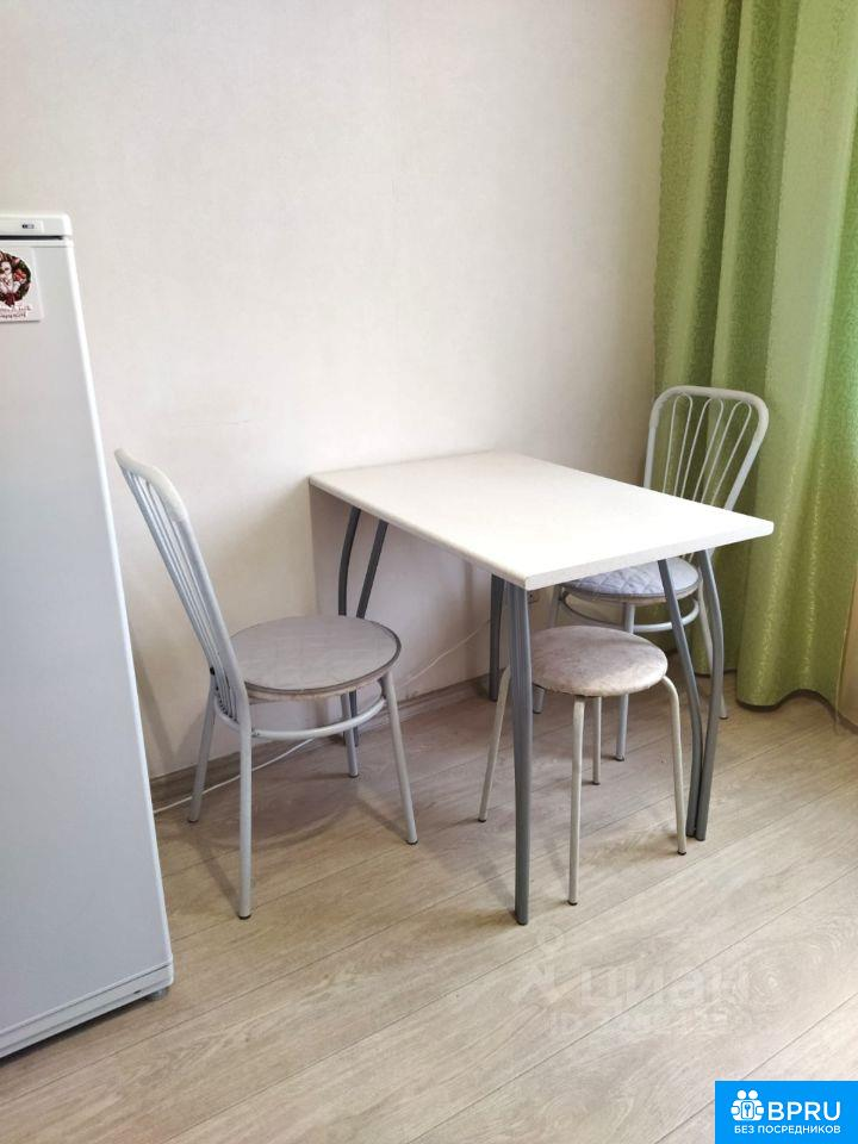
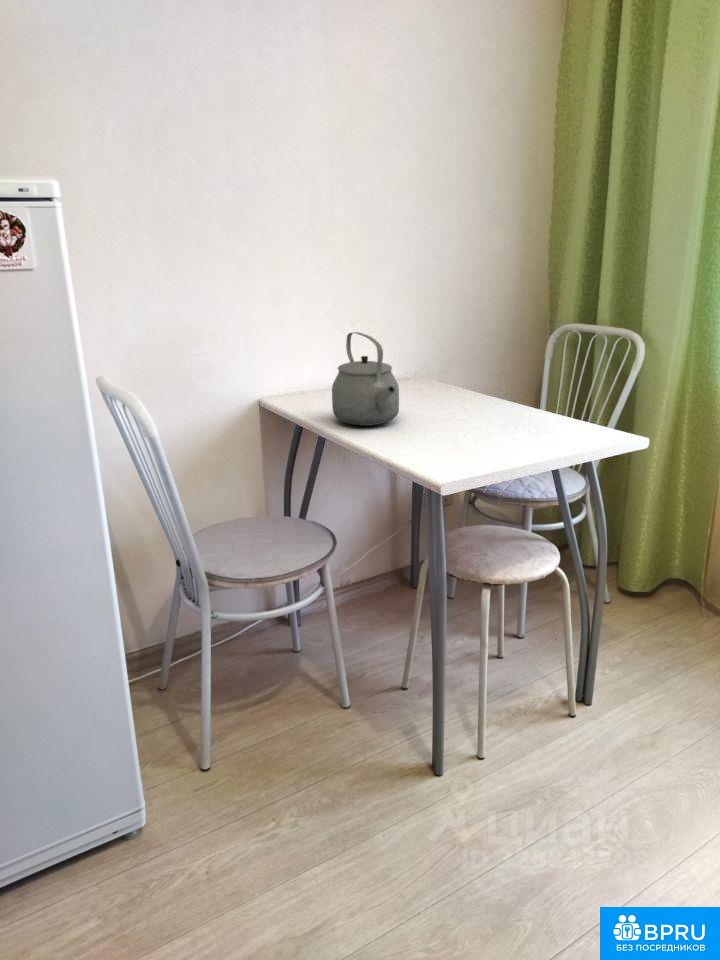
+ tea kettle [331,331,400,427]
